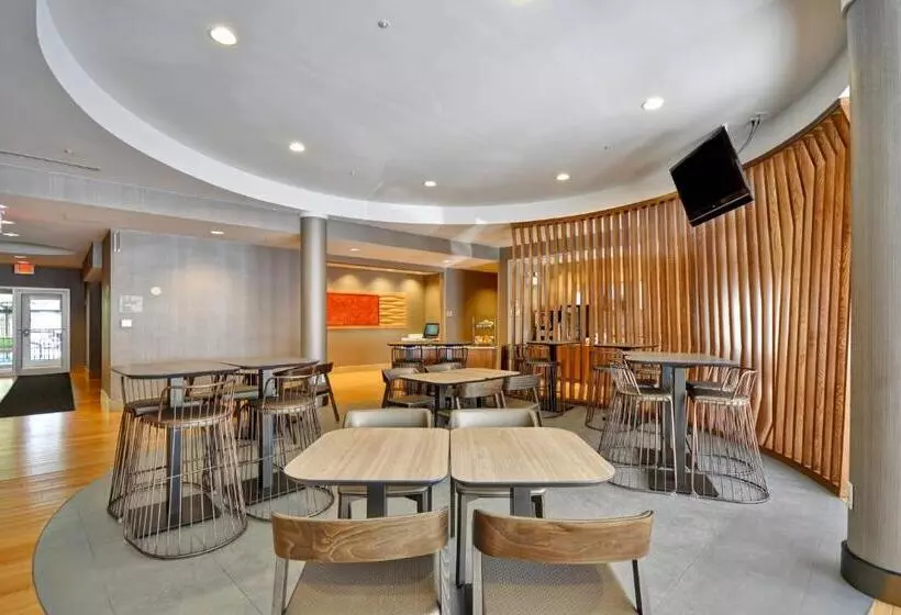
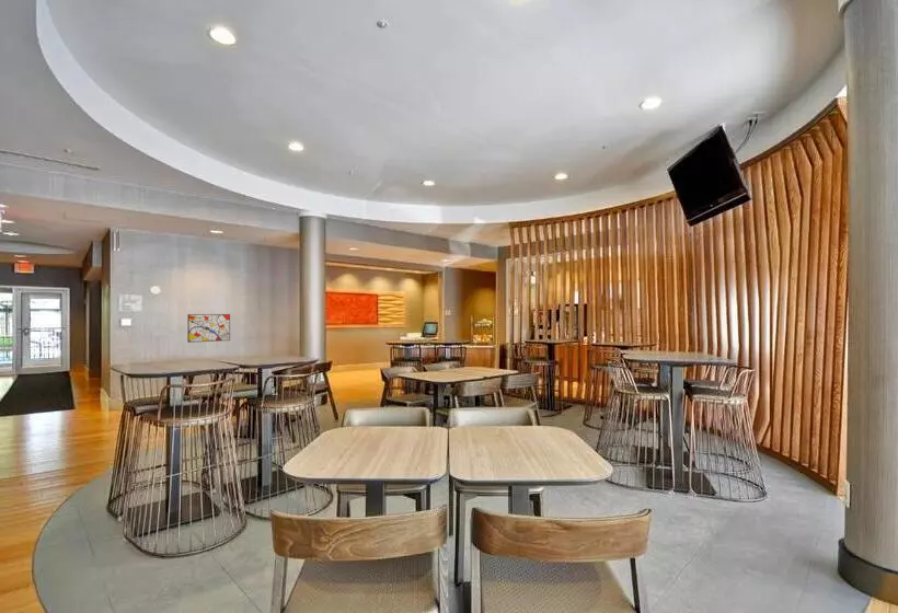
+ wall art [186,313,231,344]
